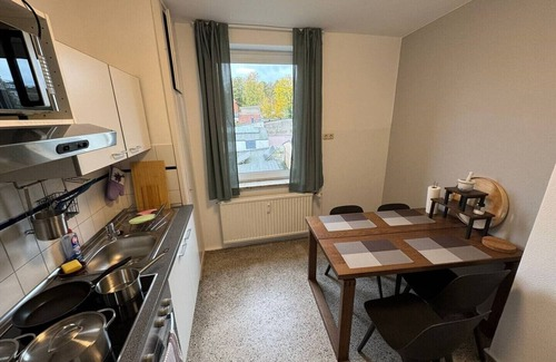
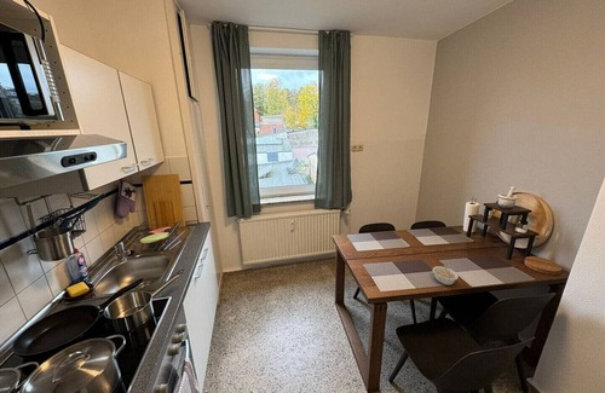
+ legume [432,262,460,287]
